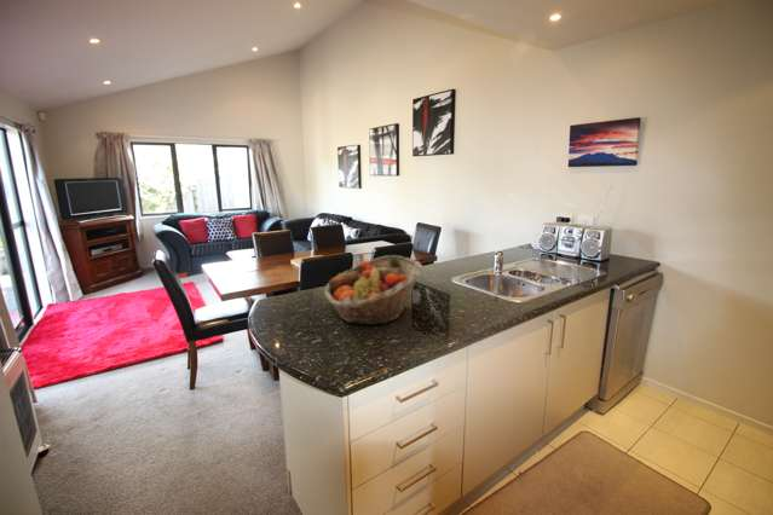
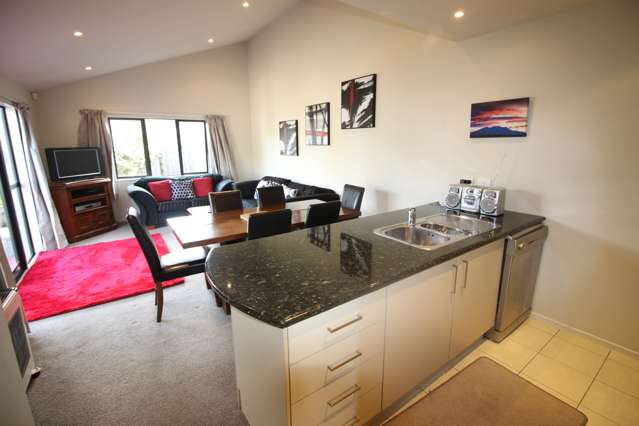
- fruit basket [323,254,425,326]
